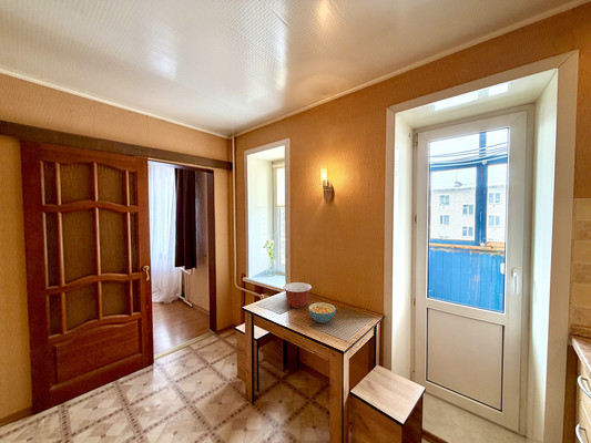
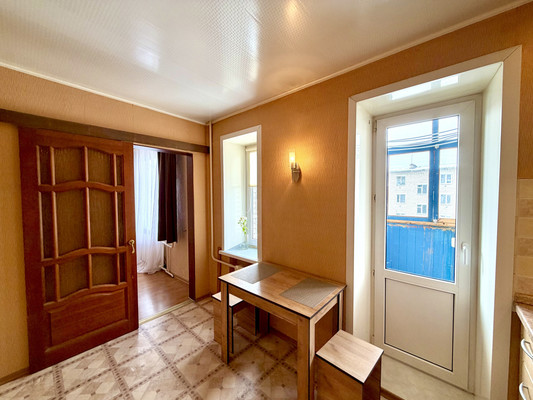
- cereal bowl [307,301,337,323]
- mixing bowl [282,281,313,309]
